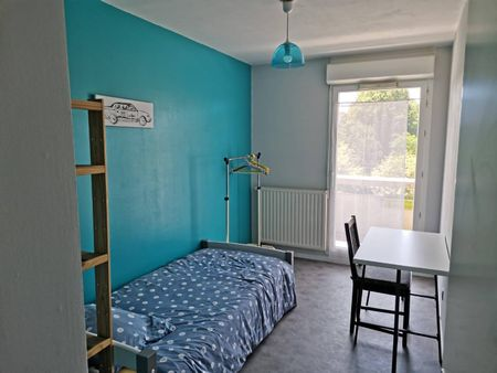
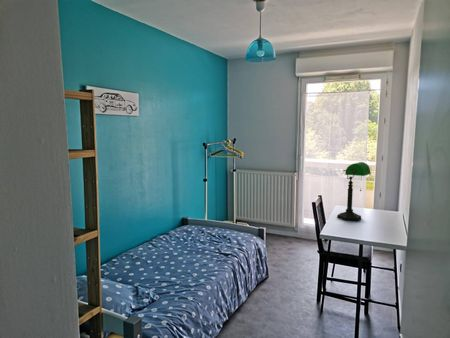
+ desk lamp [336,161,371,222]
